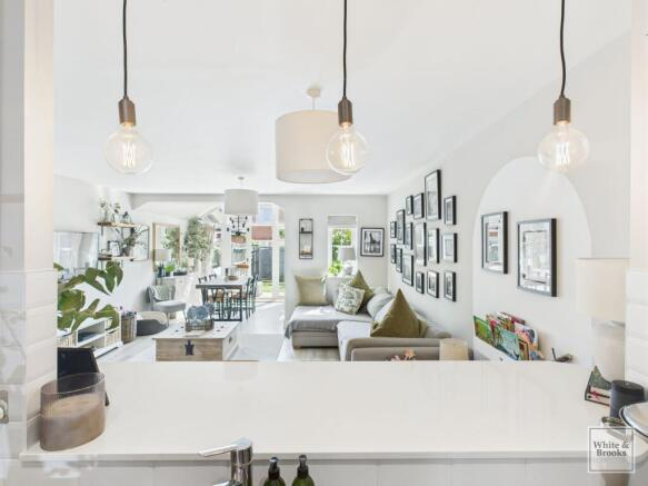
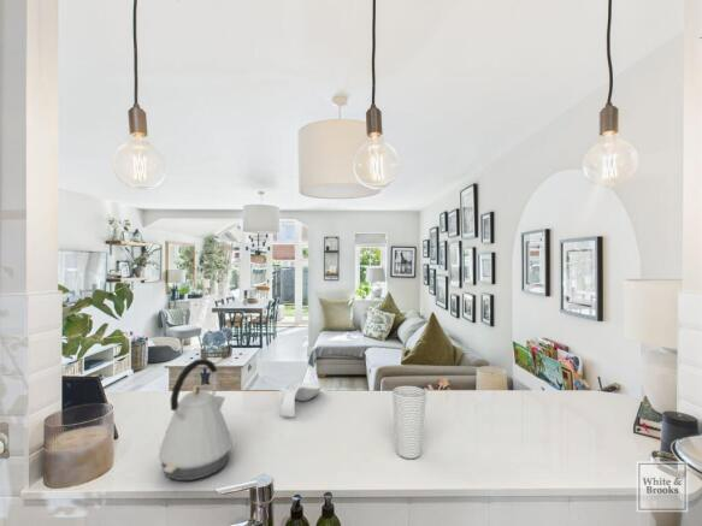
+ cup [391,385,427,460]
+ kettle [158,357,234,481]
+ spoon rest [279,382,321,418]
